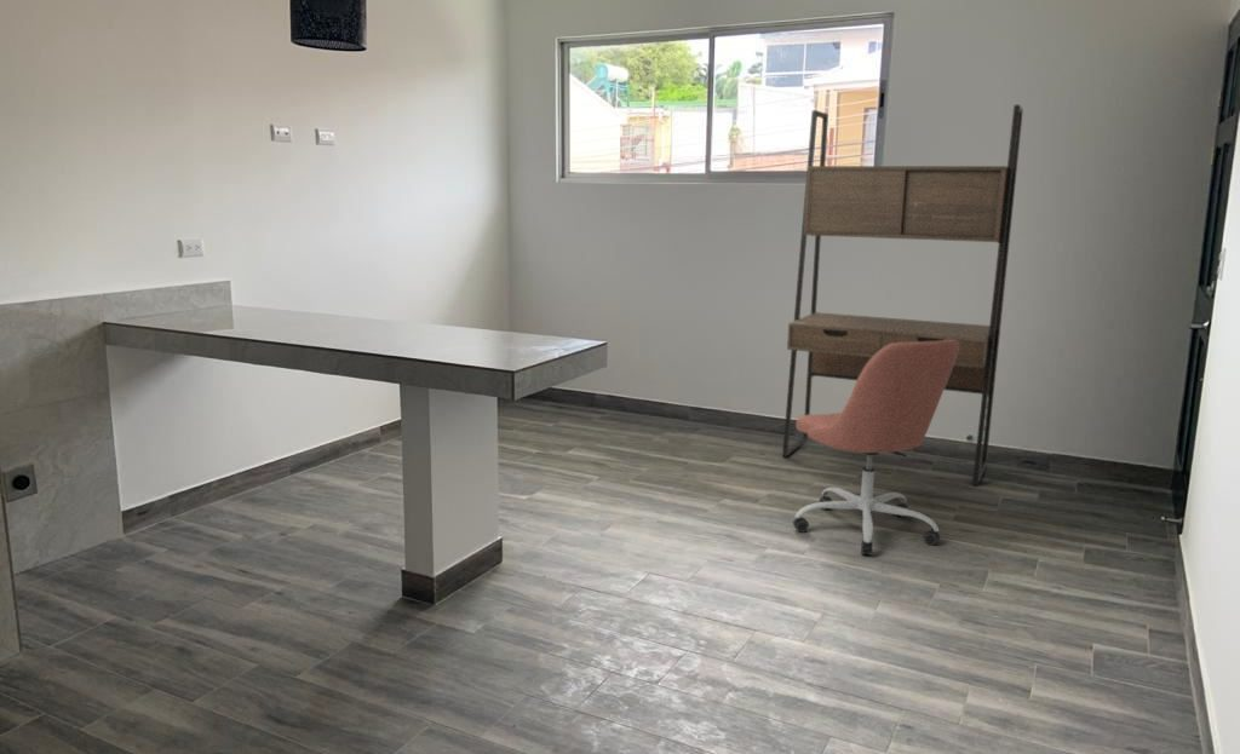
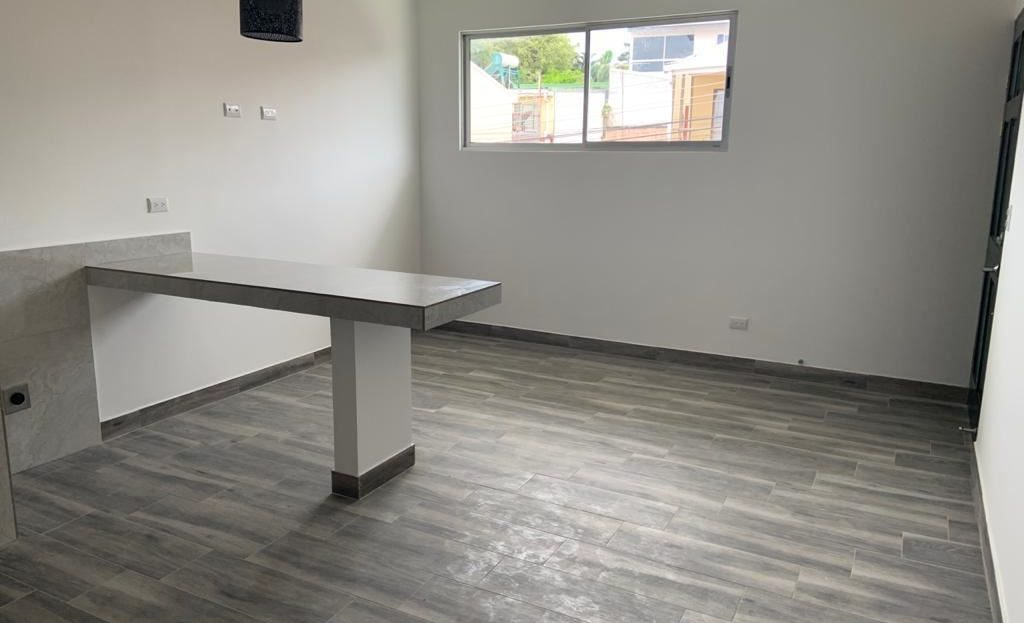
- office chair [792,340,959,557]
- desk [781,104,1024,488]
